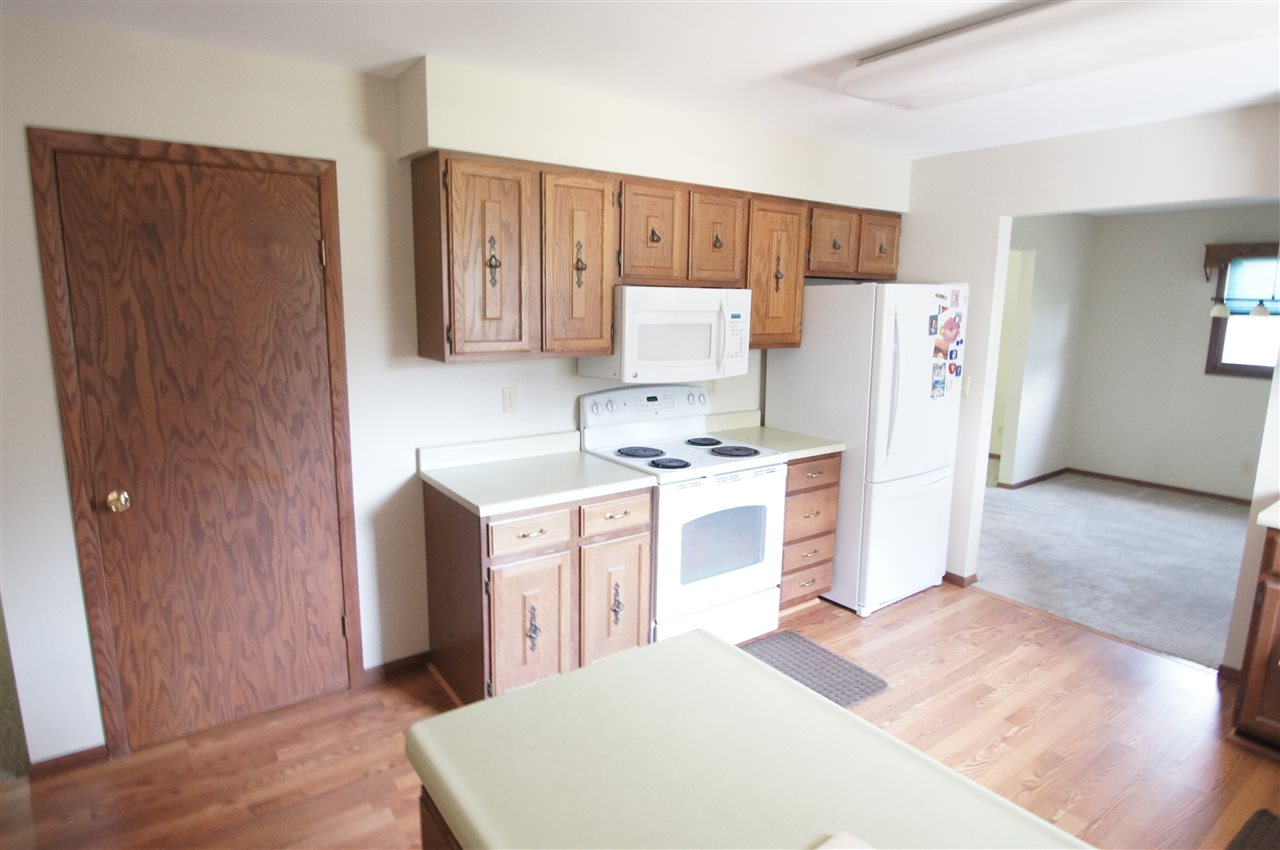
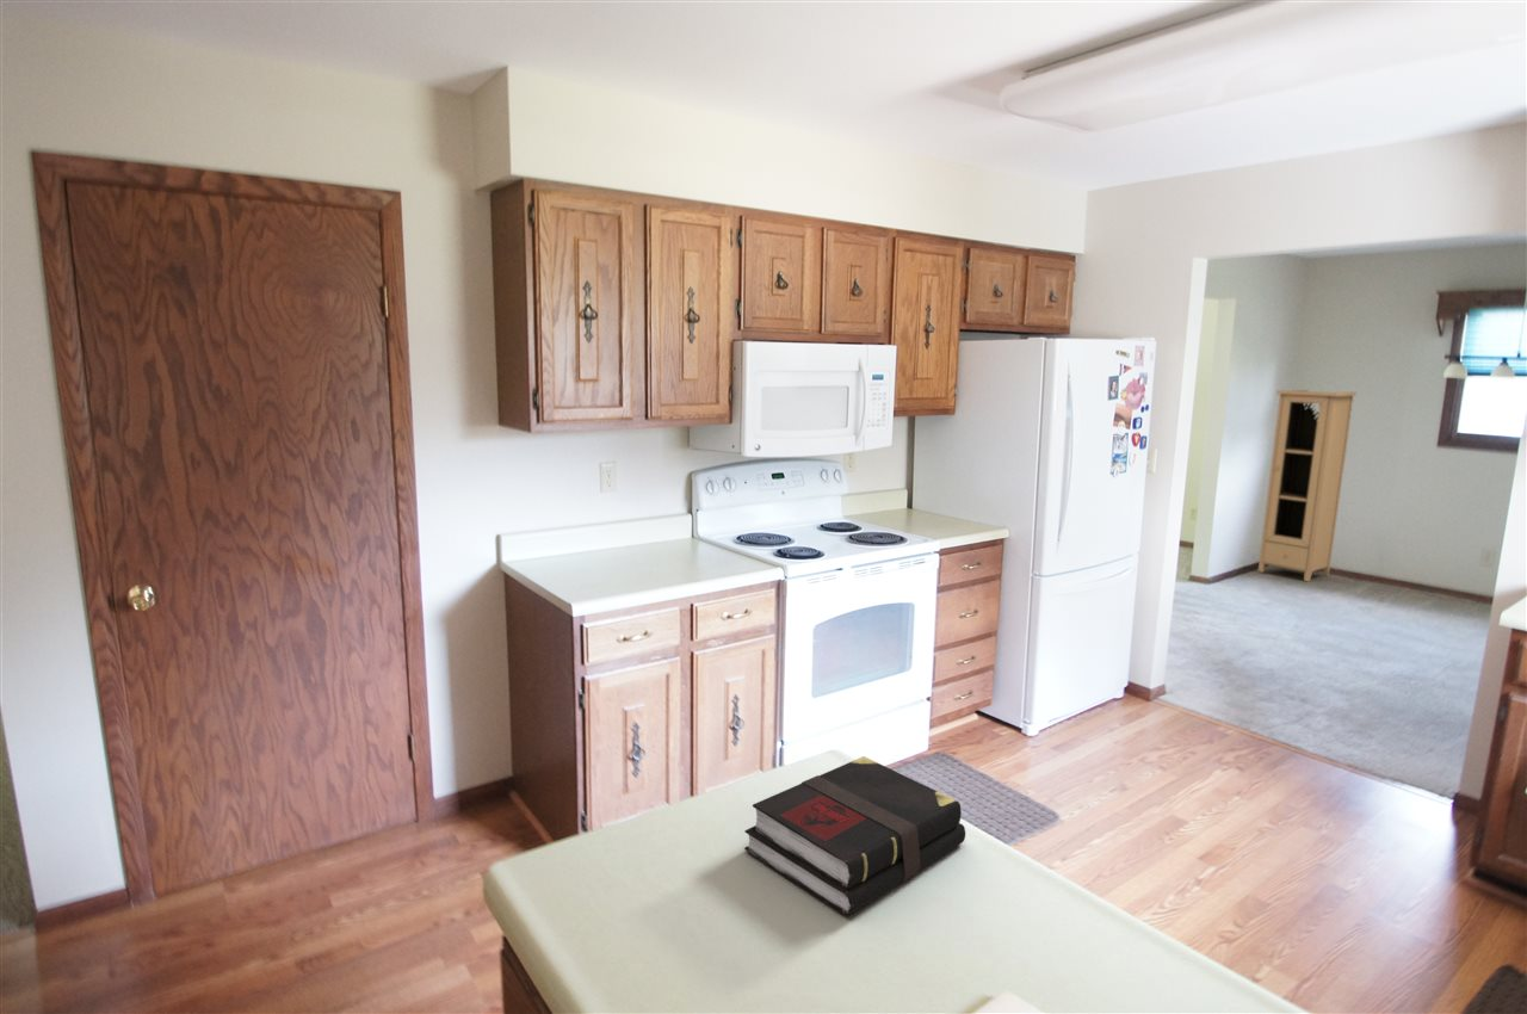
+ book [743,755,966,917]
+ cupboard [1257,389,1358,583]
